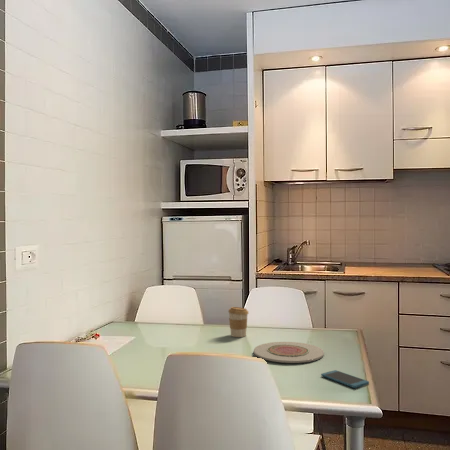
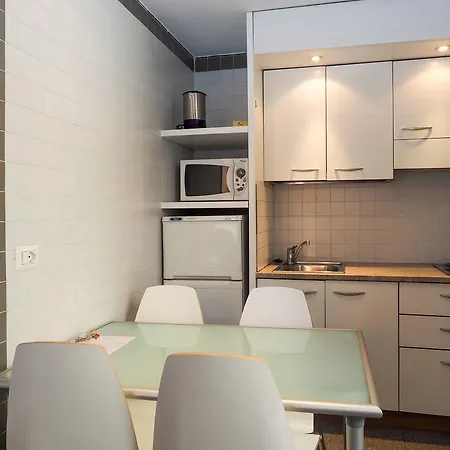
- smartphone [320,369,370,389]
- plate [253,341,325,364]
- coffee cup [227,306,250,338]
